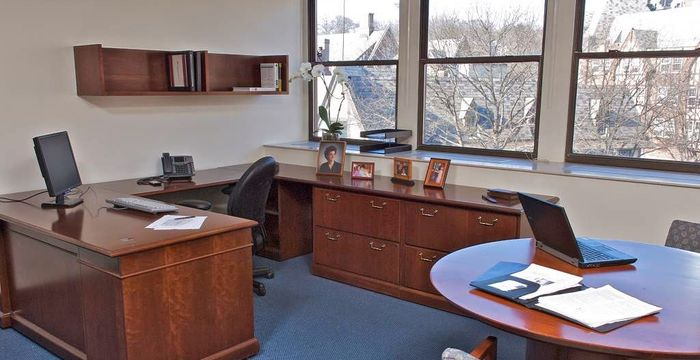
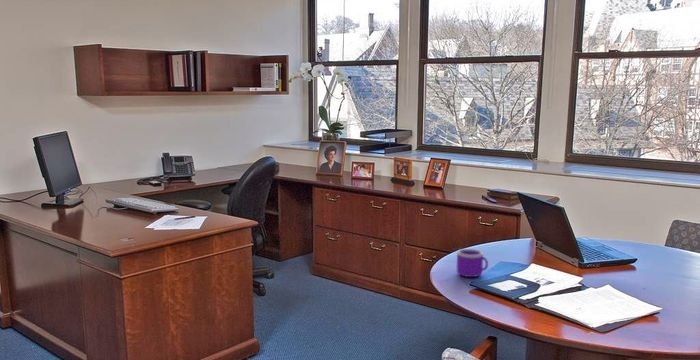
+ mug [456,248,489,278]
